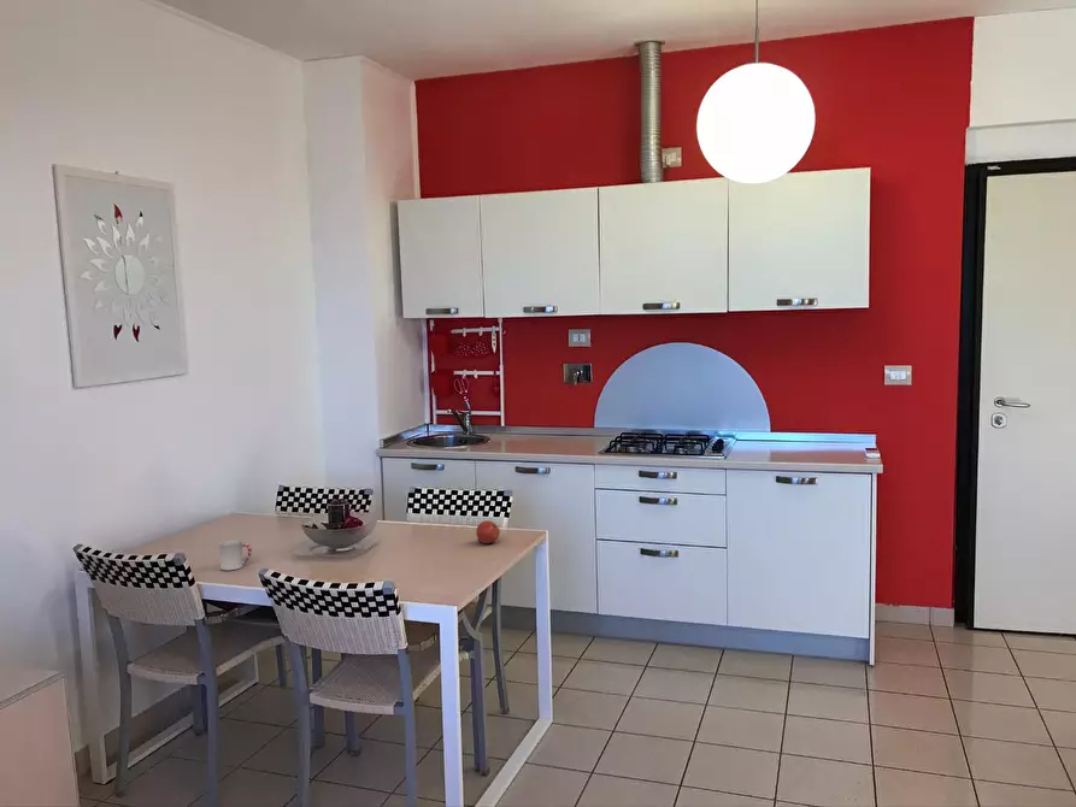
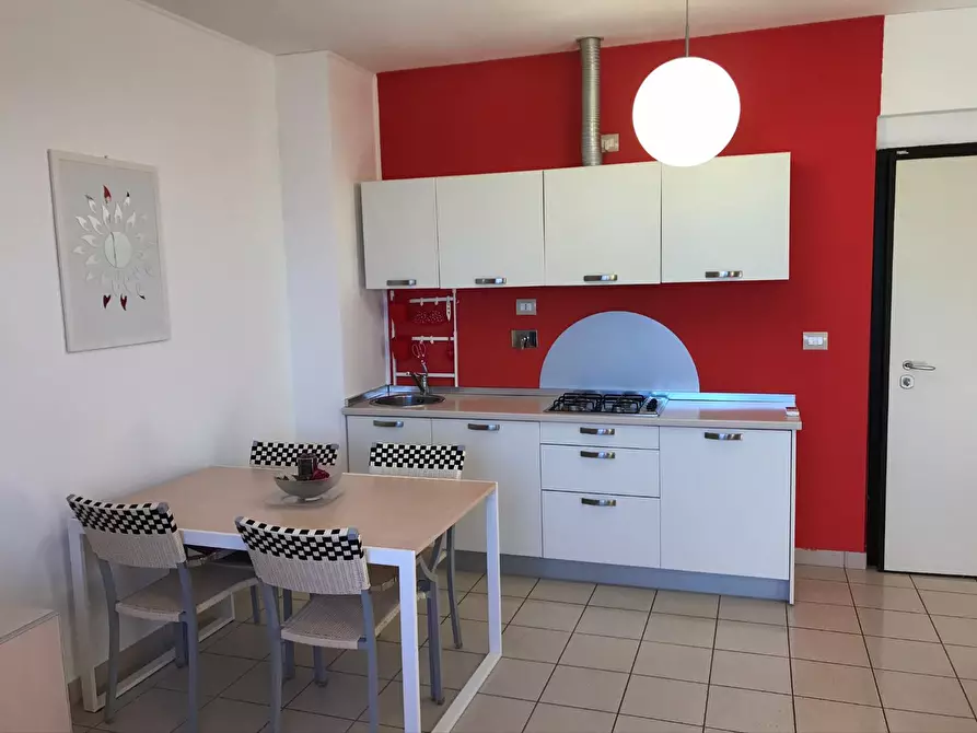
- cup [218,540,253,571]
- fruit [475,519,501,544]
